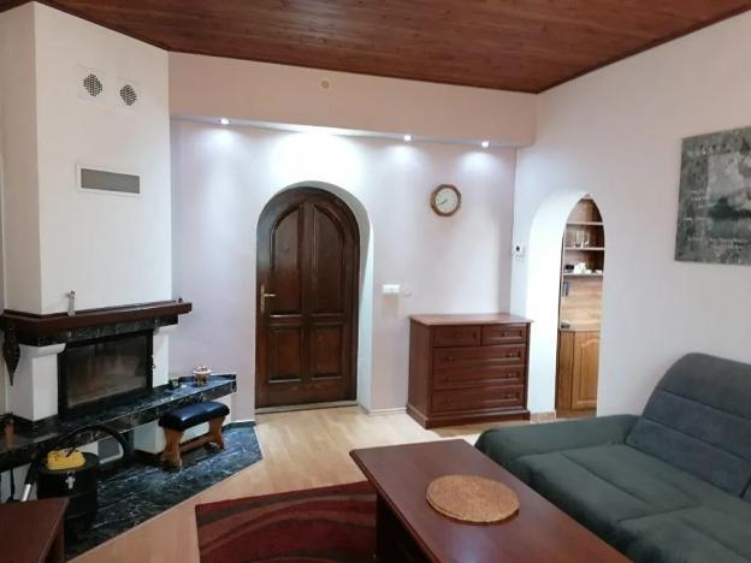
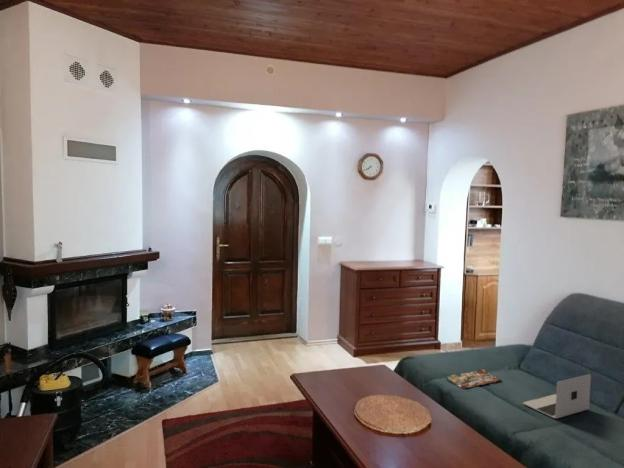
+ magazine [445,368,503,390]
+ laptop [522,373,592,420]
